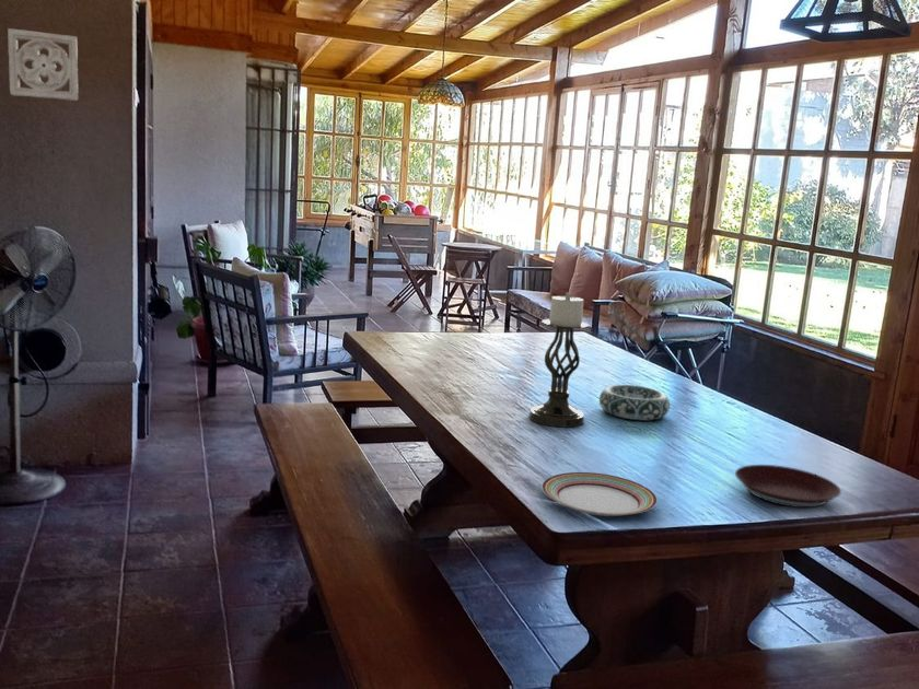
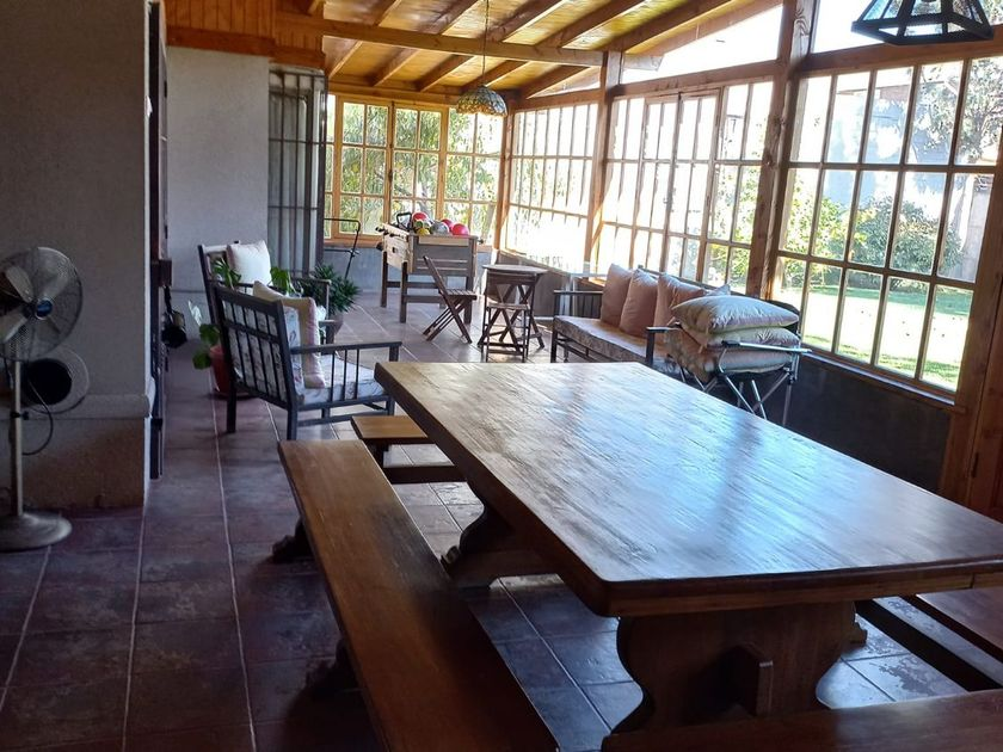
- candle holder [528,292,590,429]
- plate [540,471,659,517]
- decorative bowl [598,384,671,421]
- wall ornament [7,27,80,102]
- plate [734,464,842,509]
